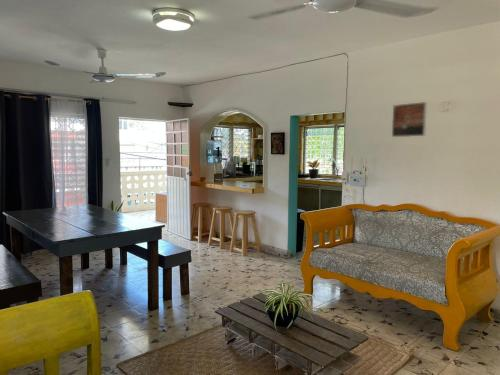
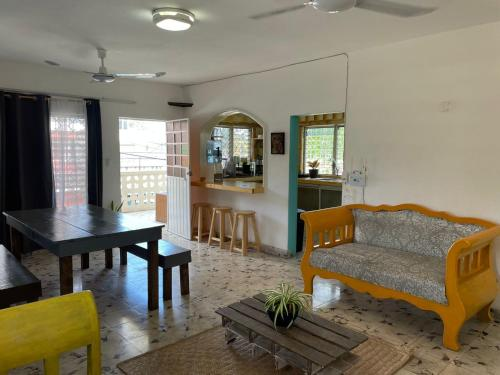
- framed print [391,101,428,138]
